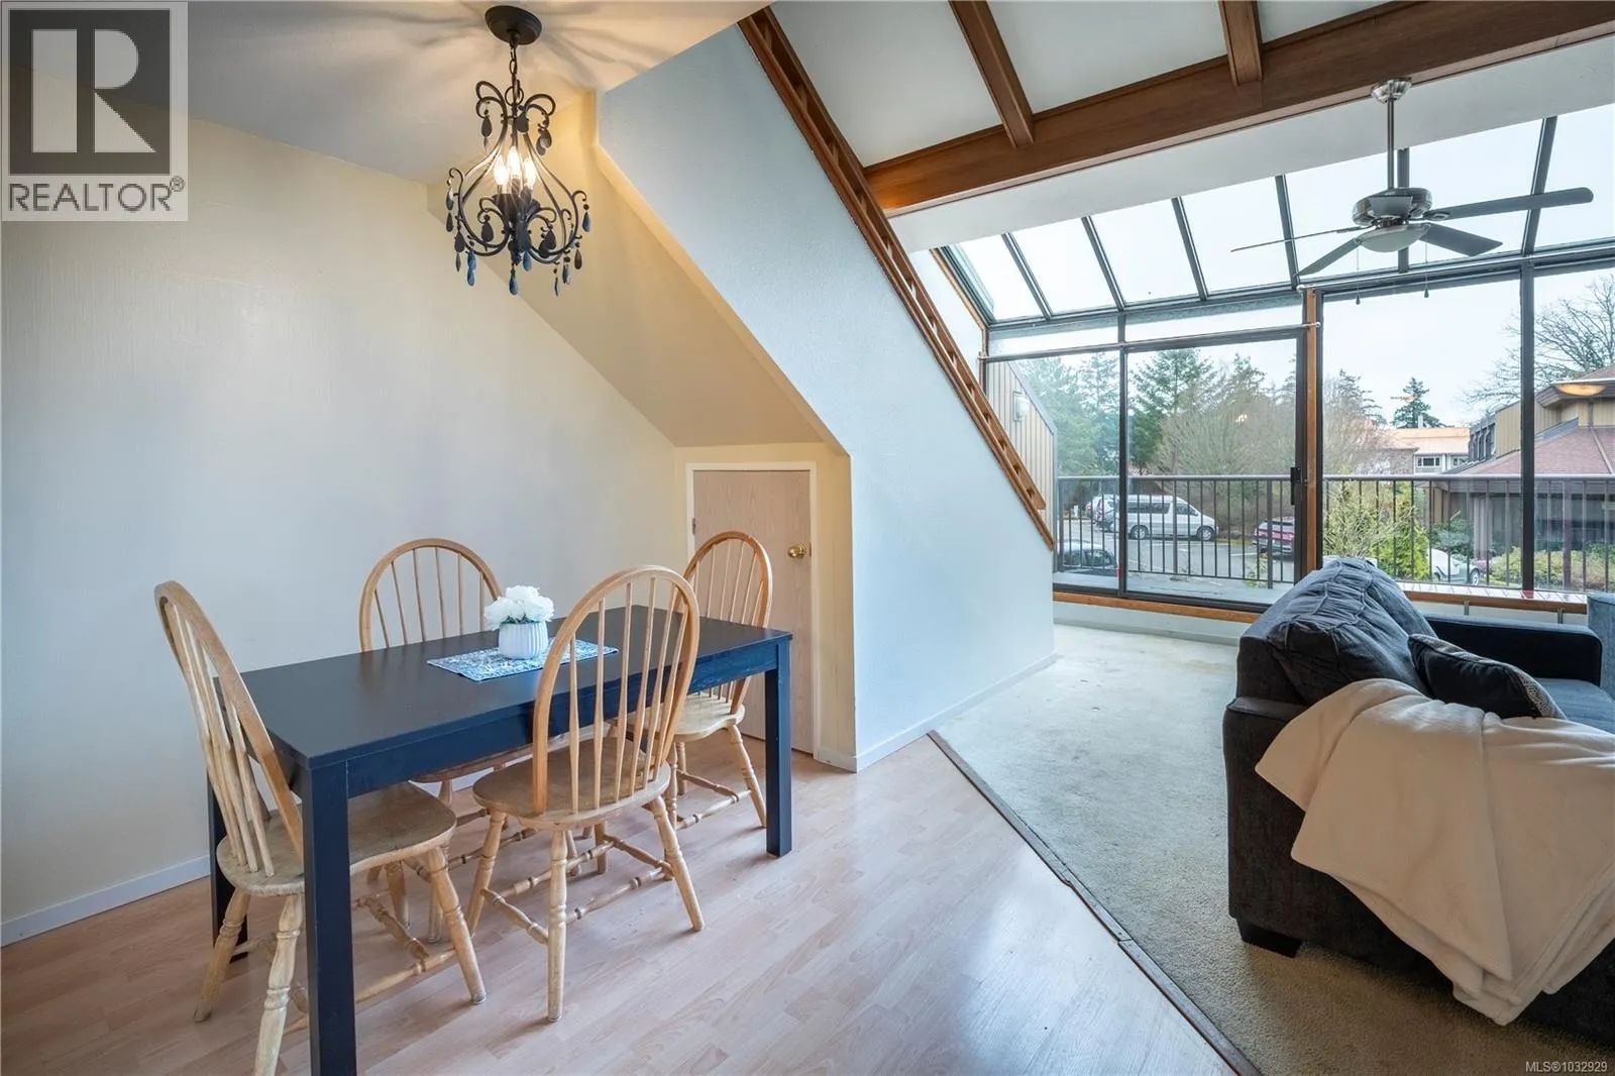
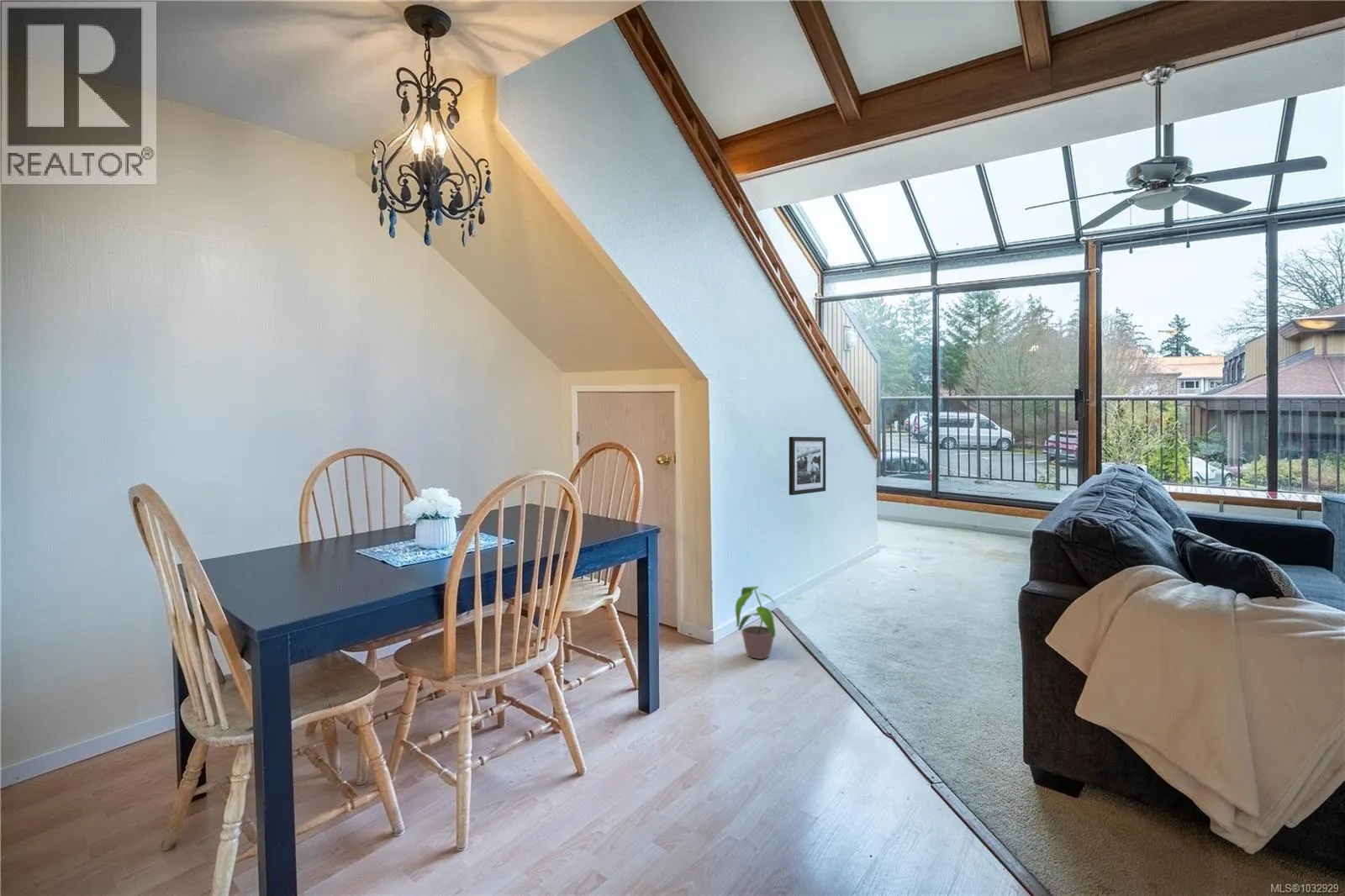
+ potted plant [735,585,779,660]
+ picture frame [789,436,826,496]
